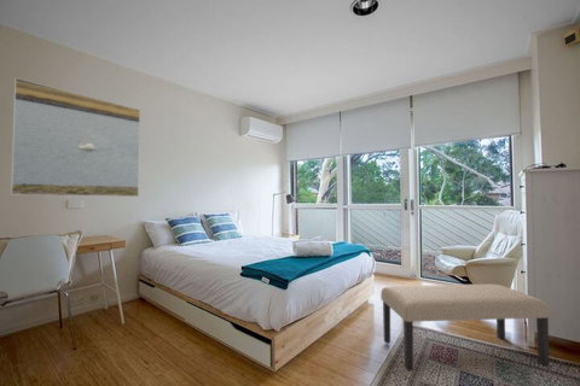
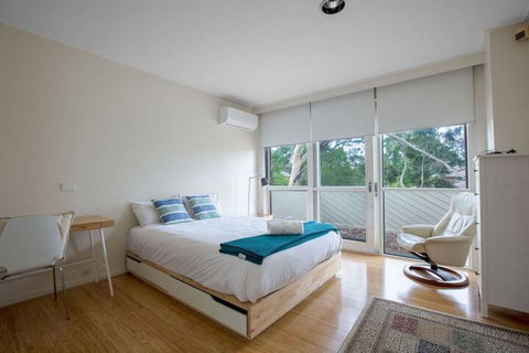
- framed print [10,77,141,198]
- bench [379,283,552,373]
